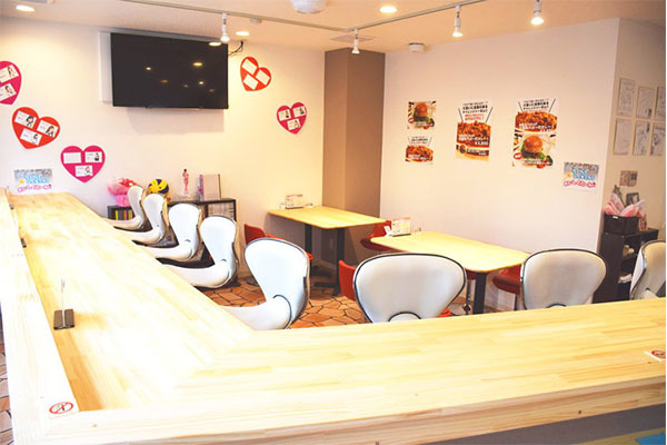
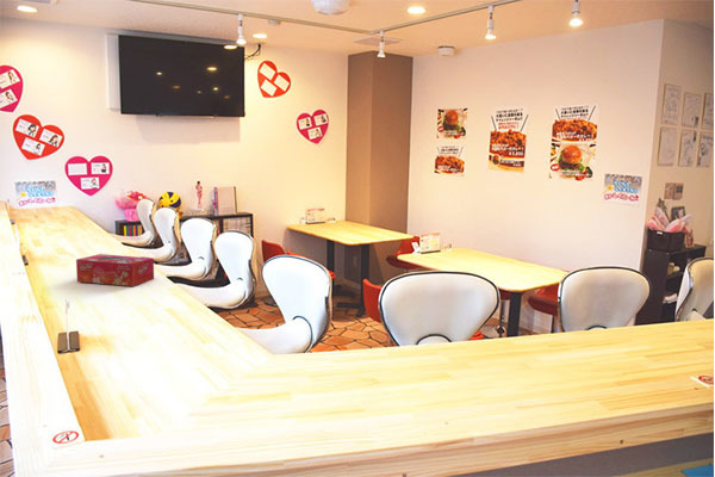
+ tissue box [75,253,155,287]
